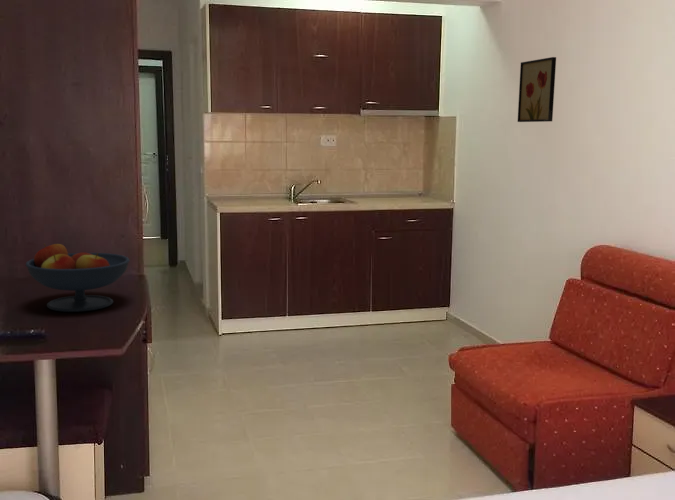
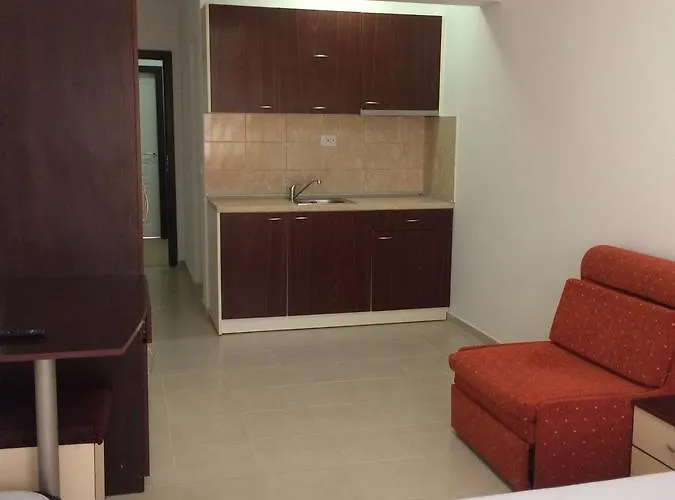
- wall art [517,56,557,123]
- fruit bowl [25,242,131,313]
